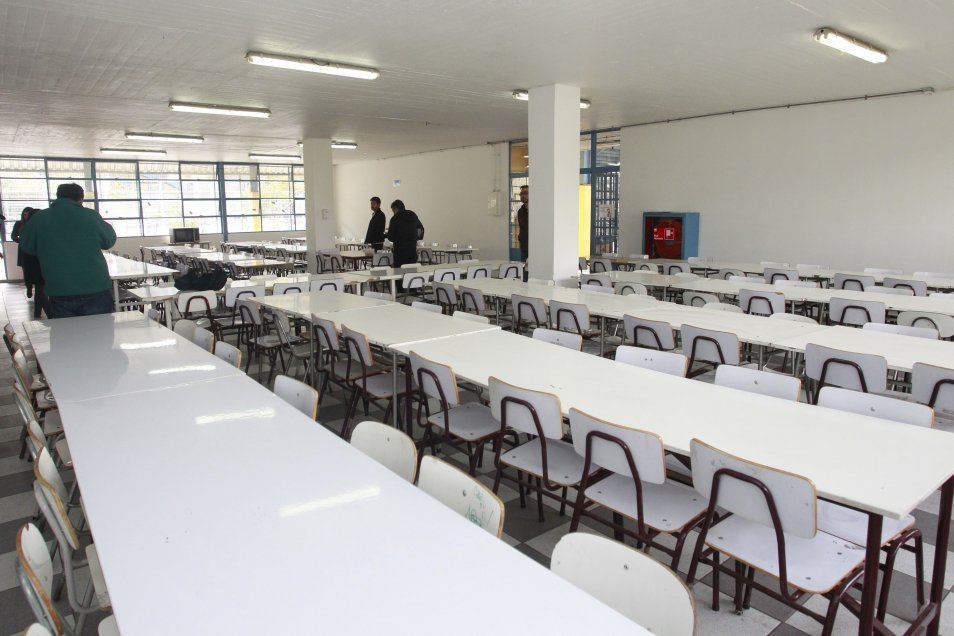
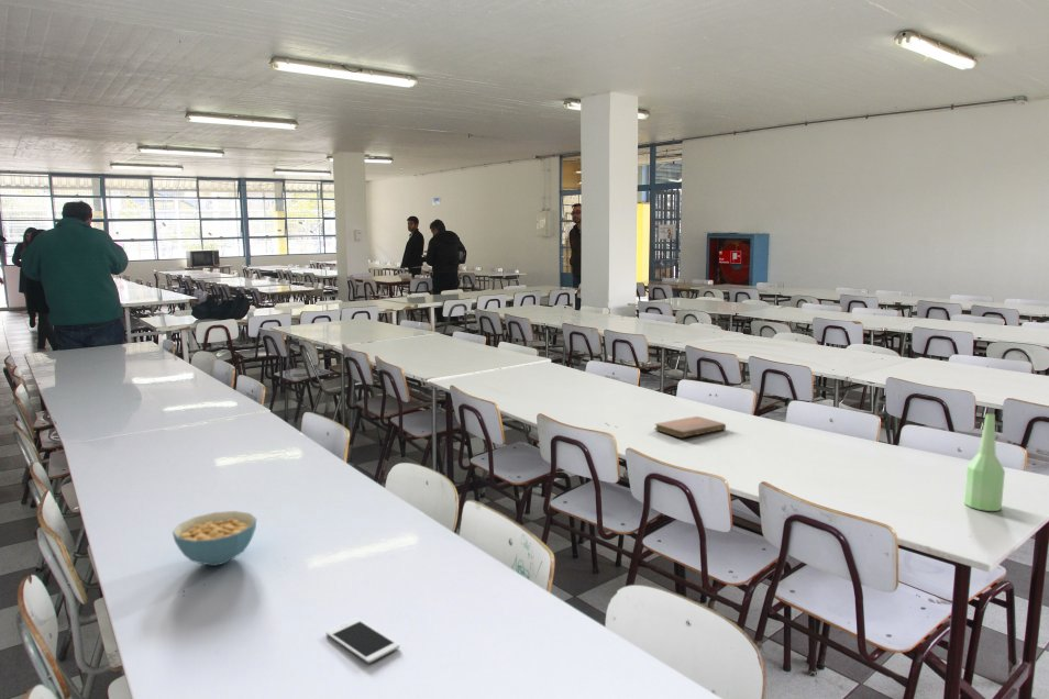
+ bottle [963,412,1006,512]
+ cereal bowl [172,510,257,567]
+ cell phone [324,617,400,664]
+ notebook [653,415,727,439]
